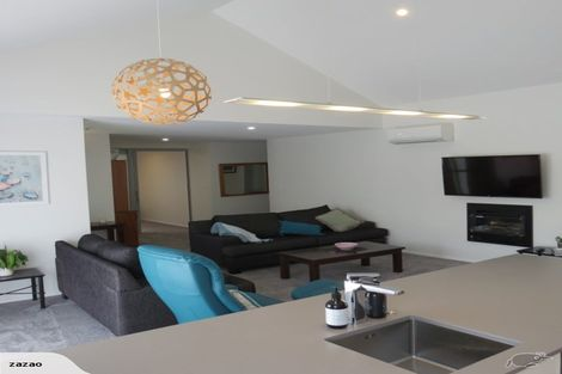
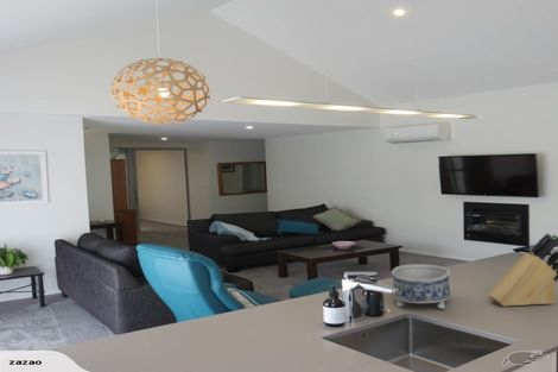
+ decorative bowl [391,264,451,310]
+ knife block [487,232,558,308]
